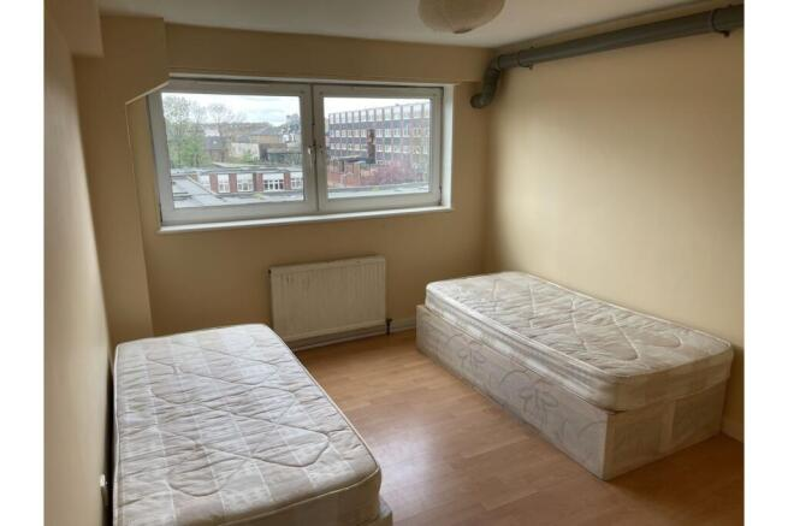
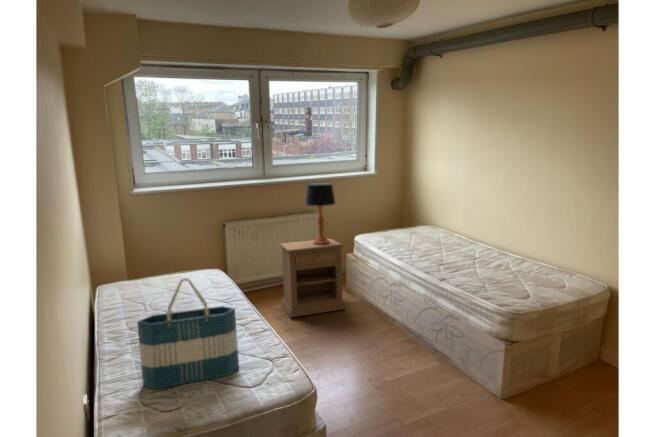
+ tote bag [136,277,240,390]
+ nightstand [279,238,347,318]
+ table lamp [304,182,337,245]
